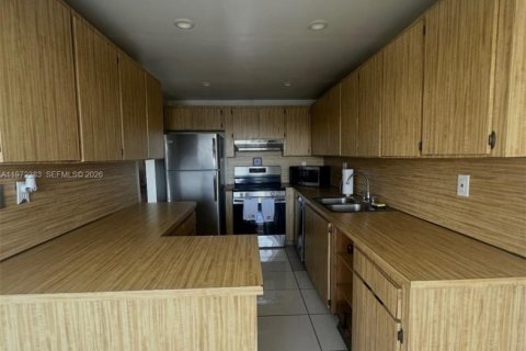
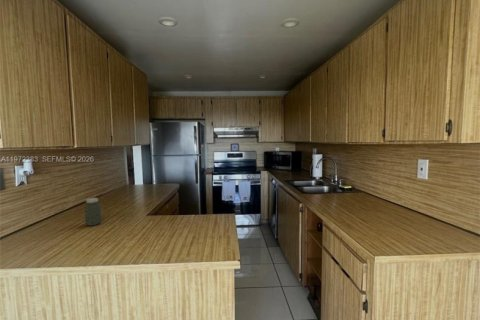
+ jar [83,197,102,227]
